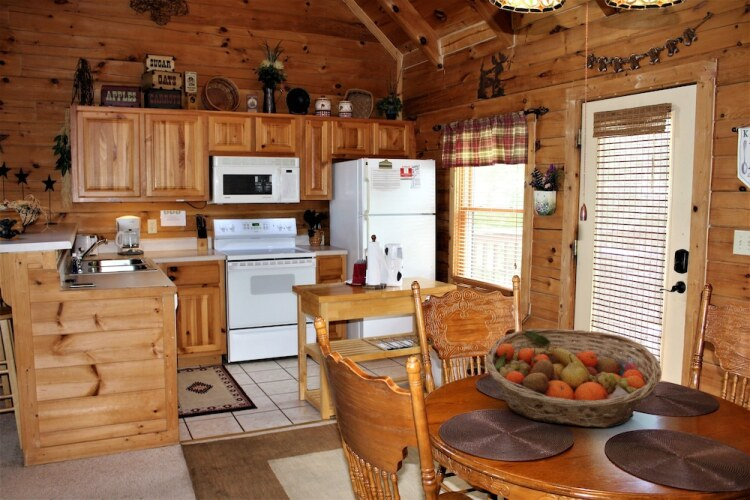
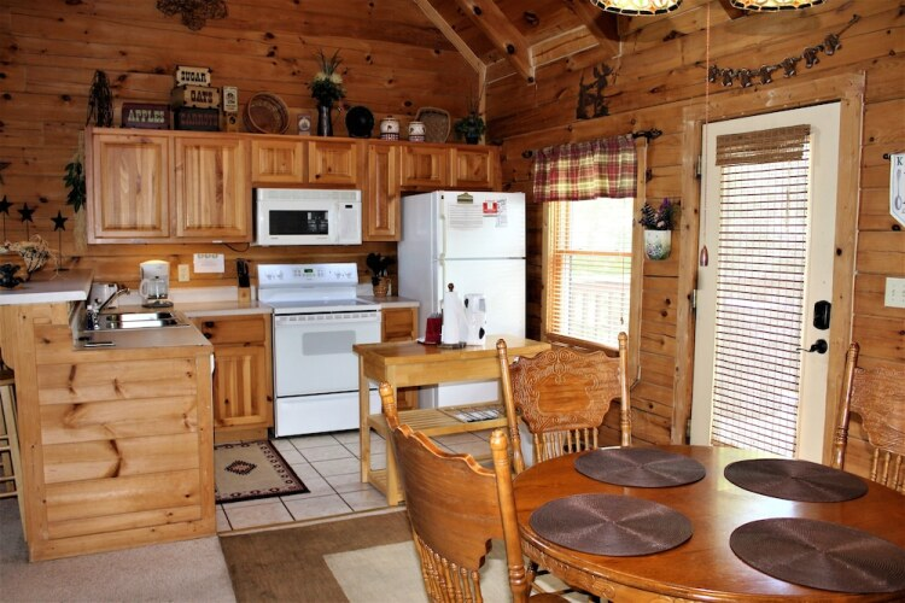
- fruit basket [484,328,662,428]
